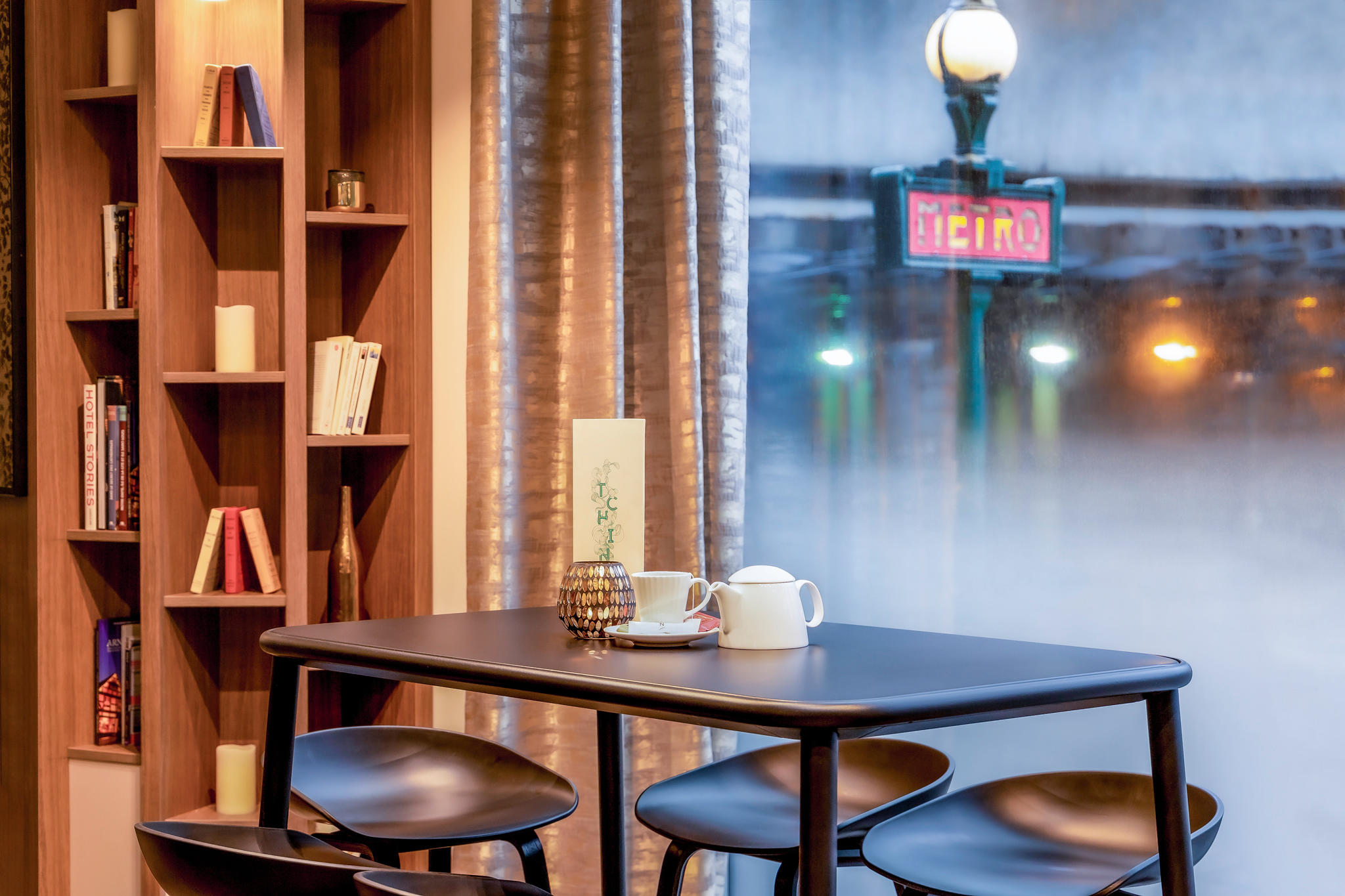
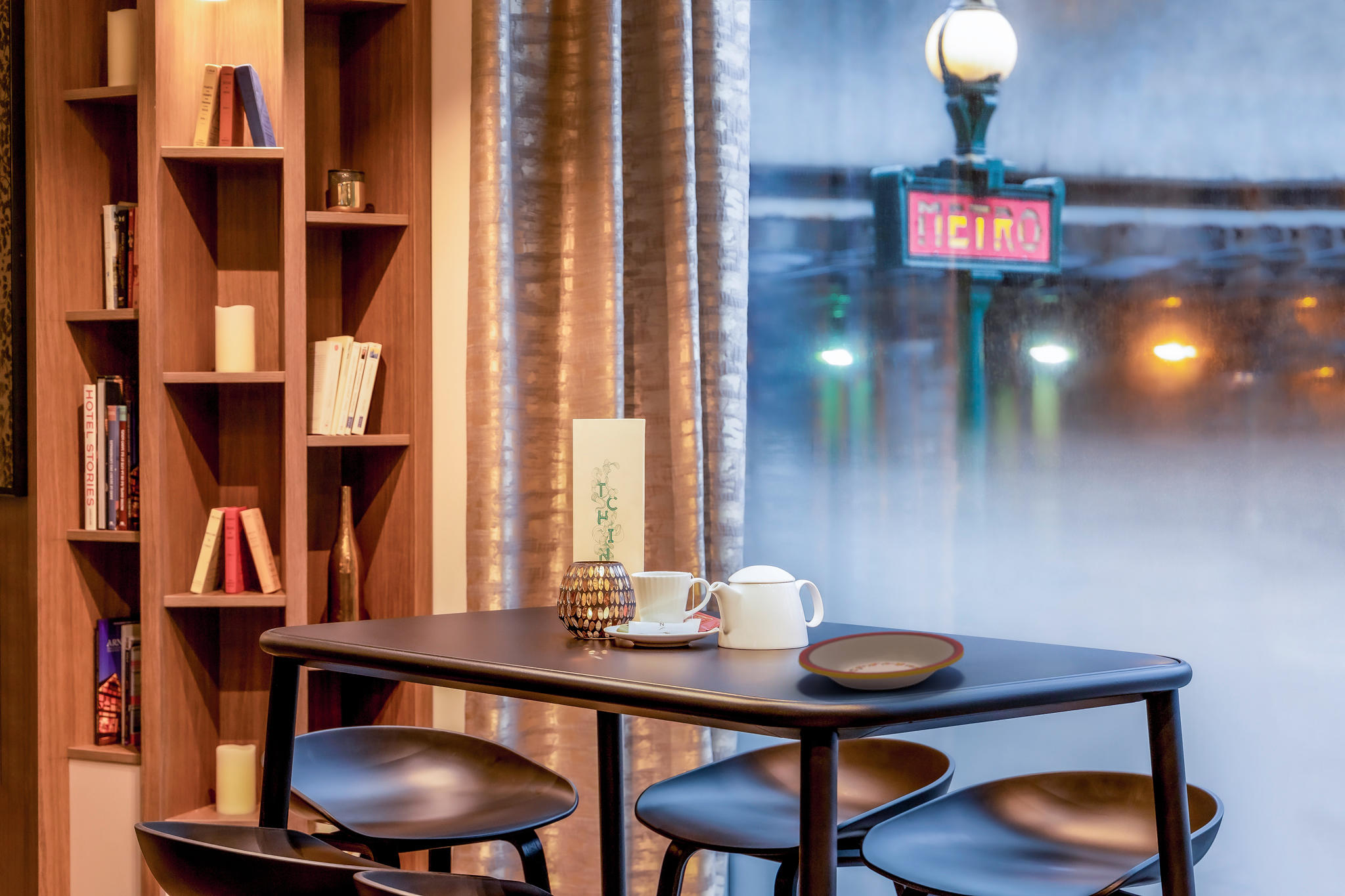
+ plate [797,631,965,691]
